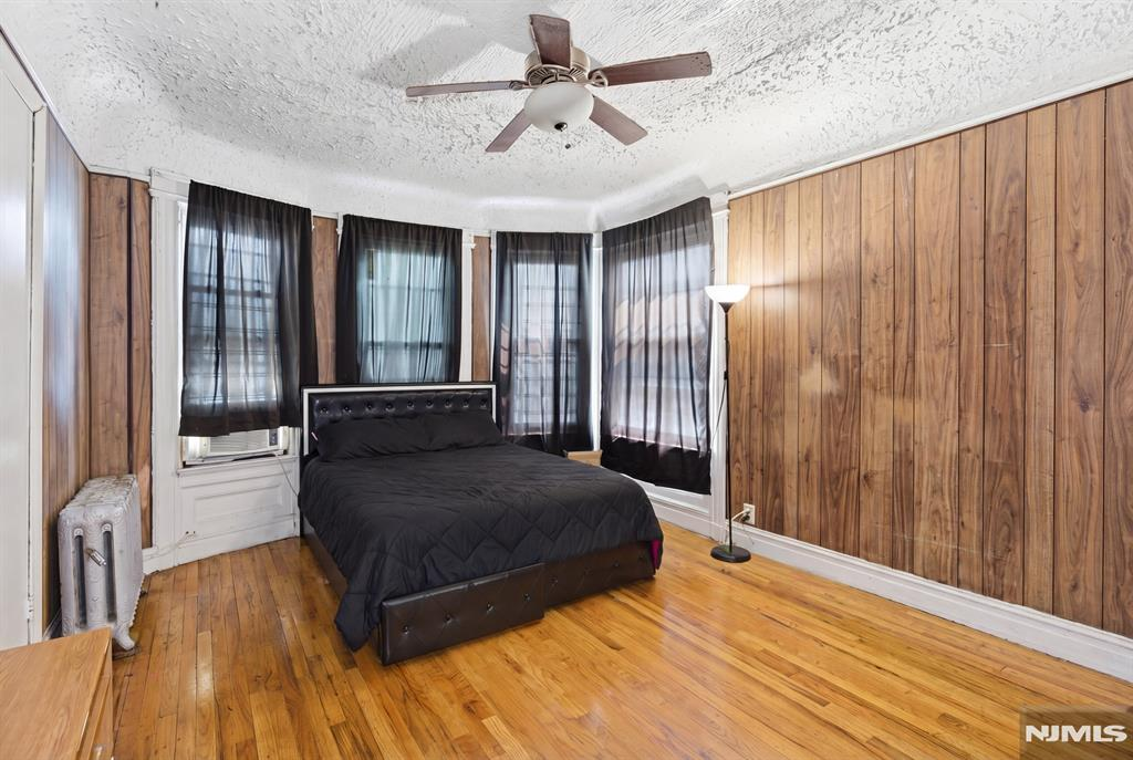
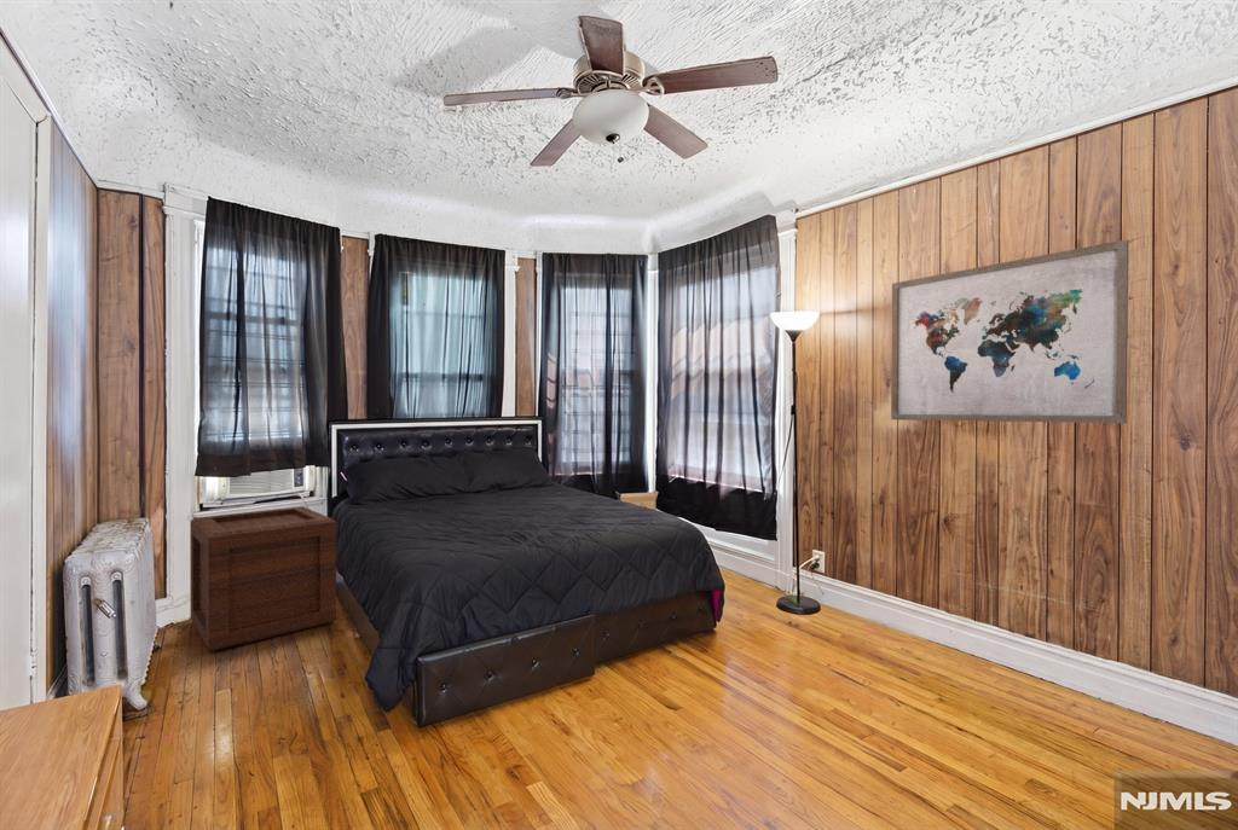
+ wall art [890,238,1129,424]
+ wooden crate [190,505,337,652]
